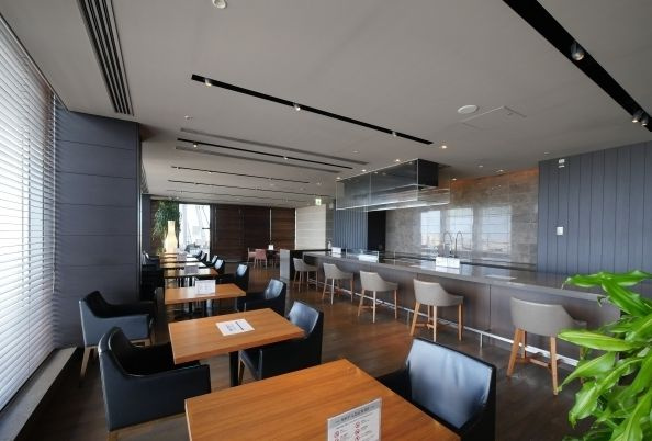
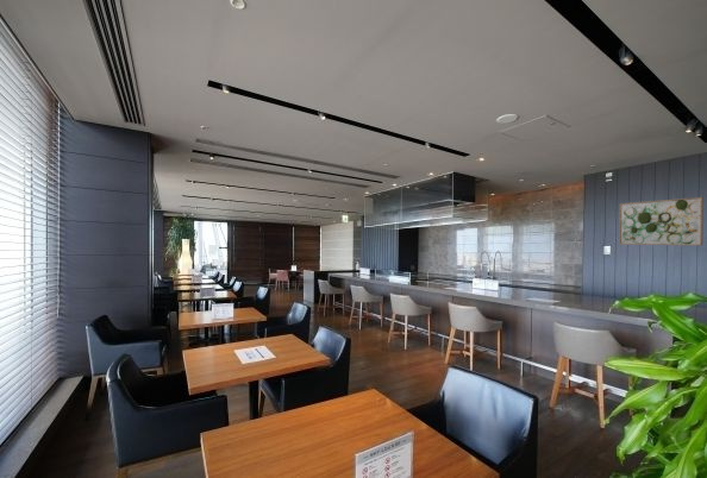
+ wall art [618,196,705,247]
